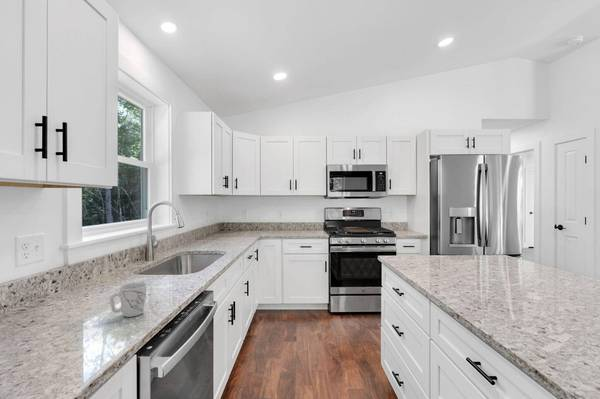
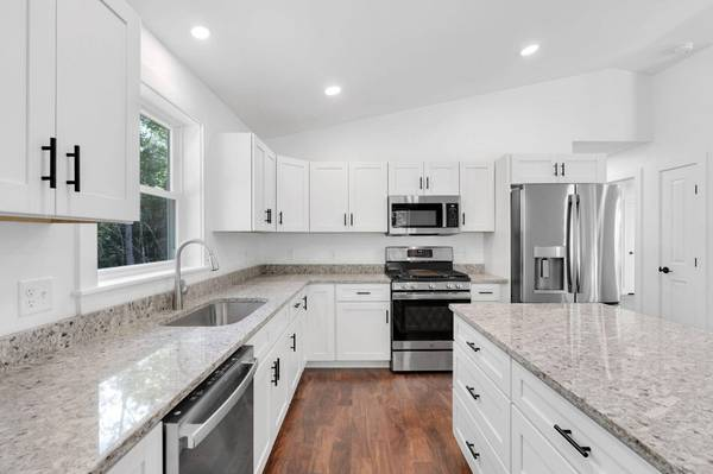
- mug [109,282,148,318]
